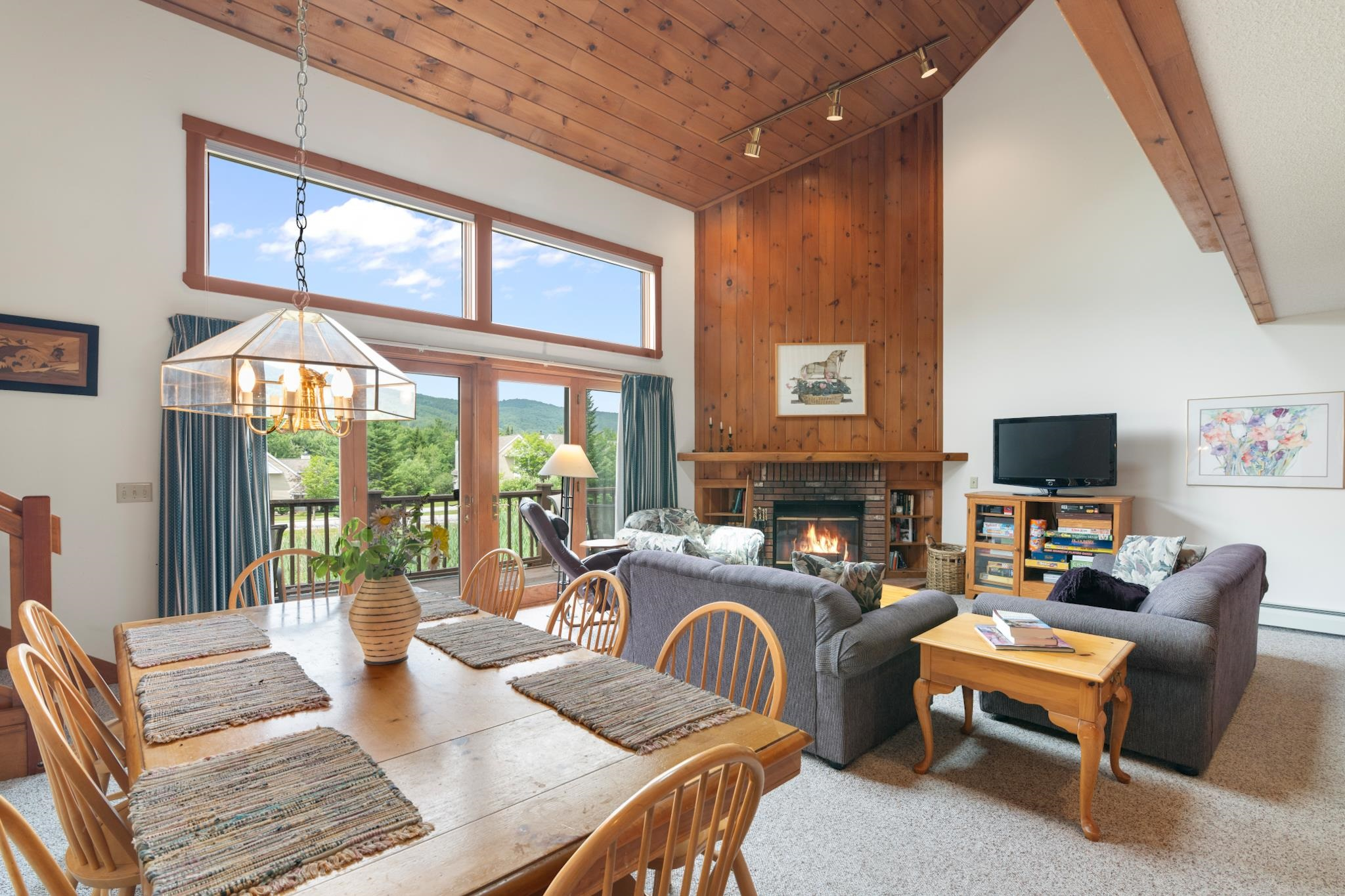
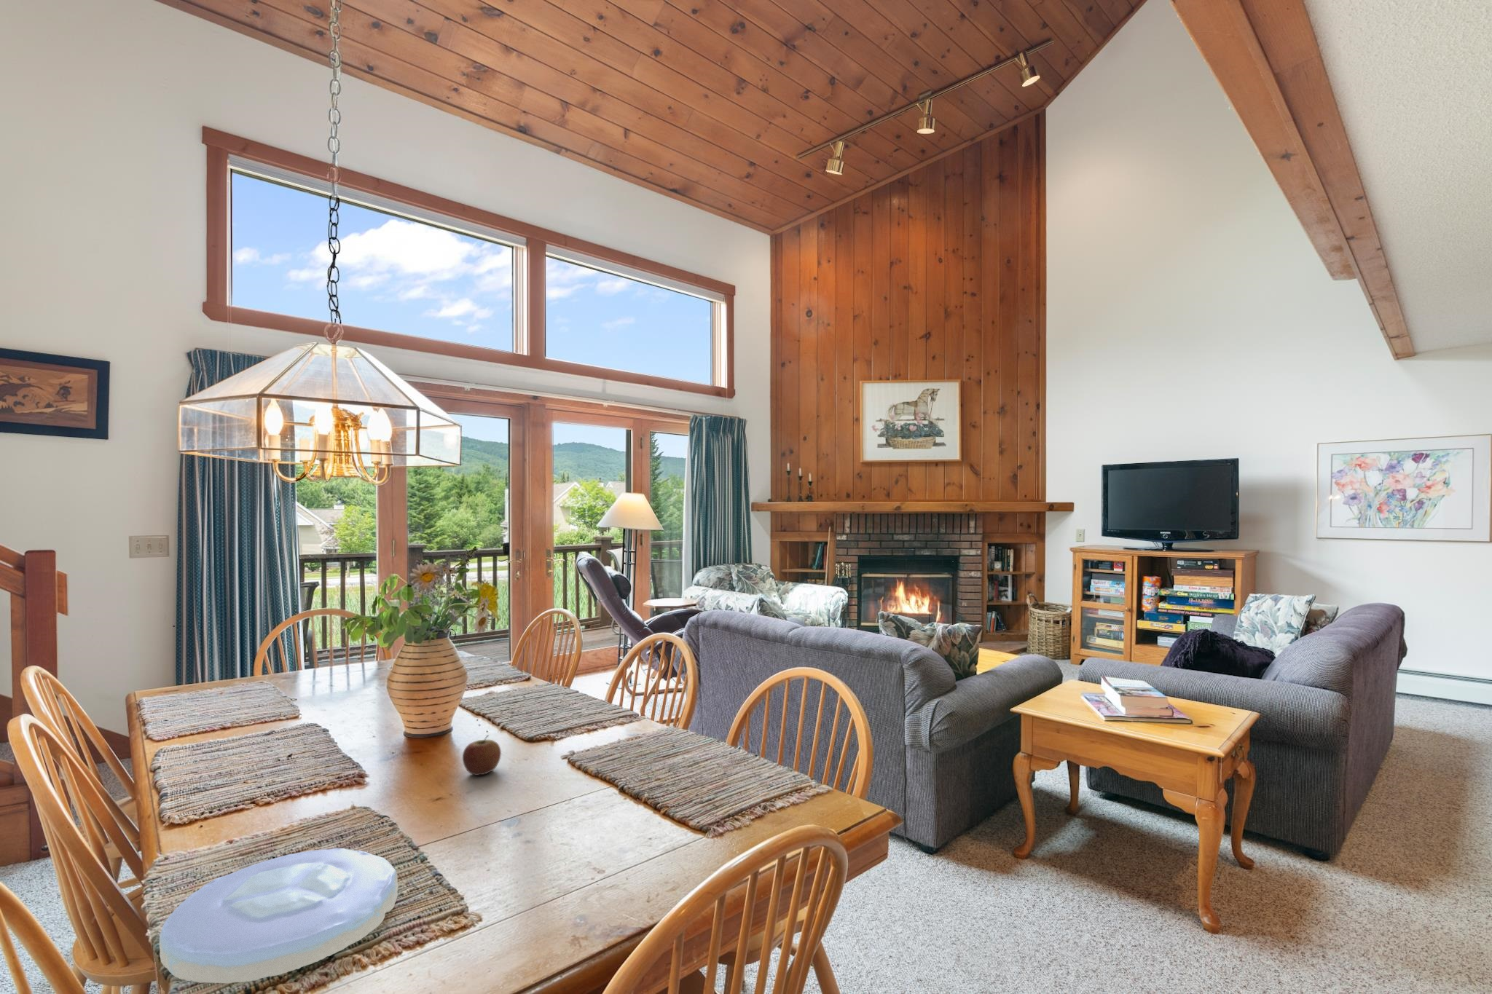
+ plate [159,848,398,984]
+ apple [461,734,501,777]
